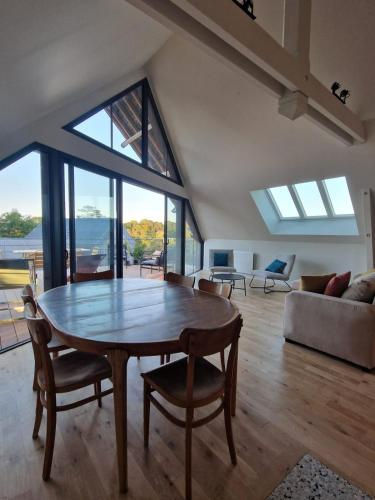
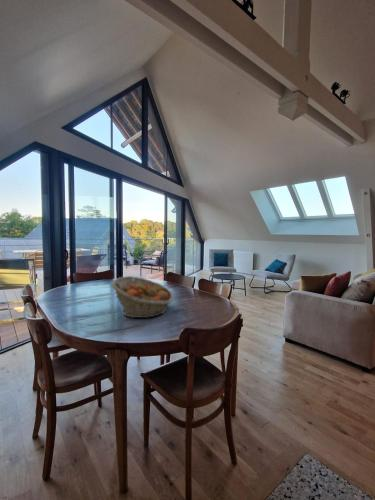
+ fruit basket [110,275,174,319]
